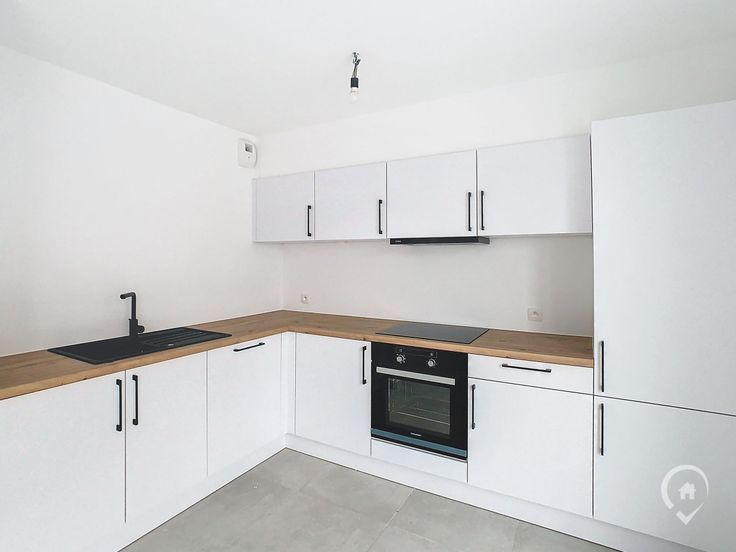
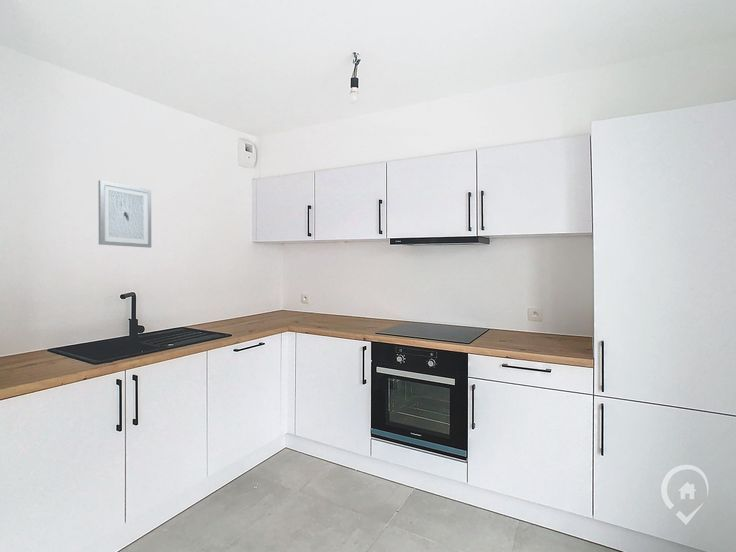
+ wall art [97,179,152,249]
